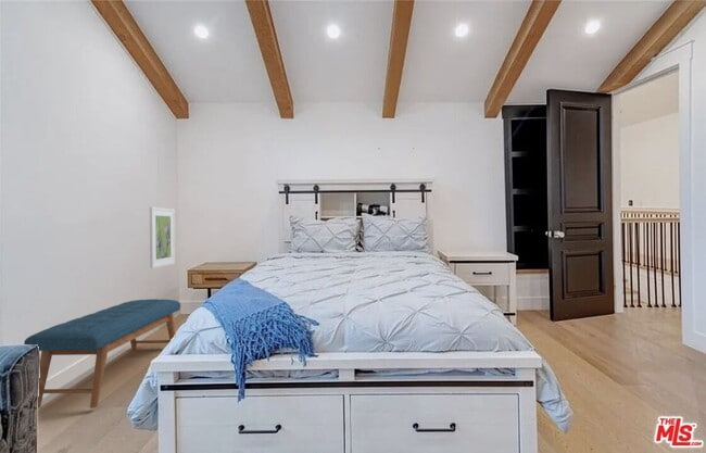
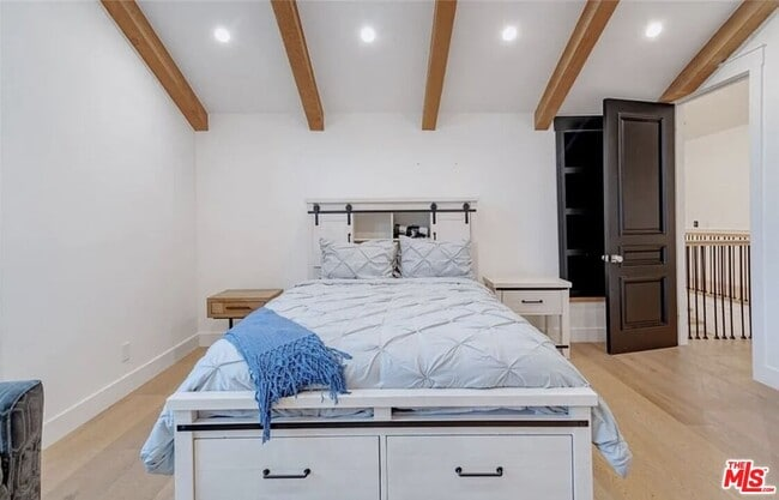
- bench [23,298,181,408]
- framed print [149,206,176,269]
